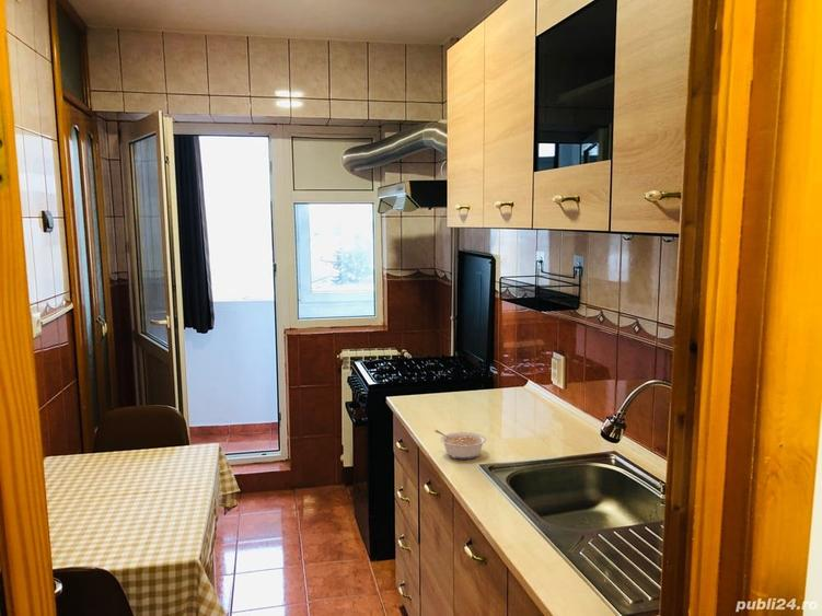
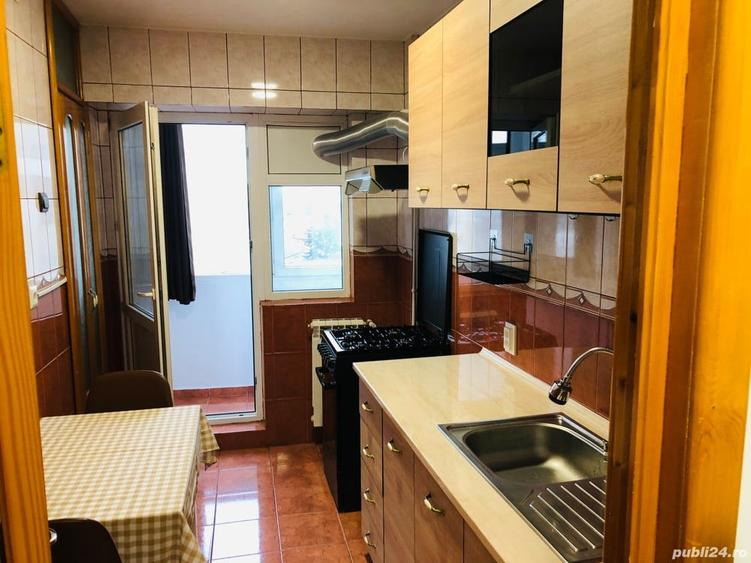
- legume [435,429,487,461]
